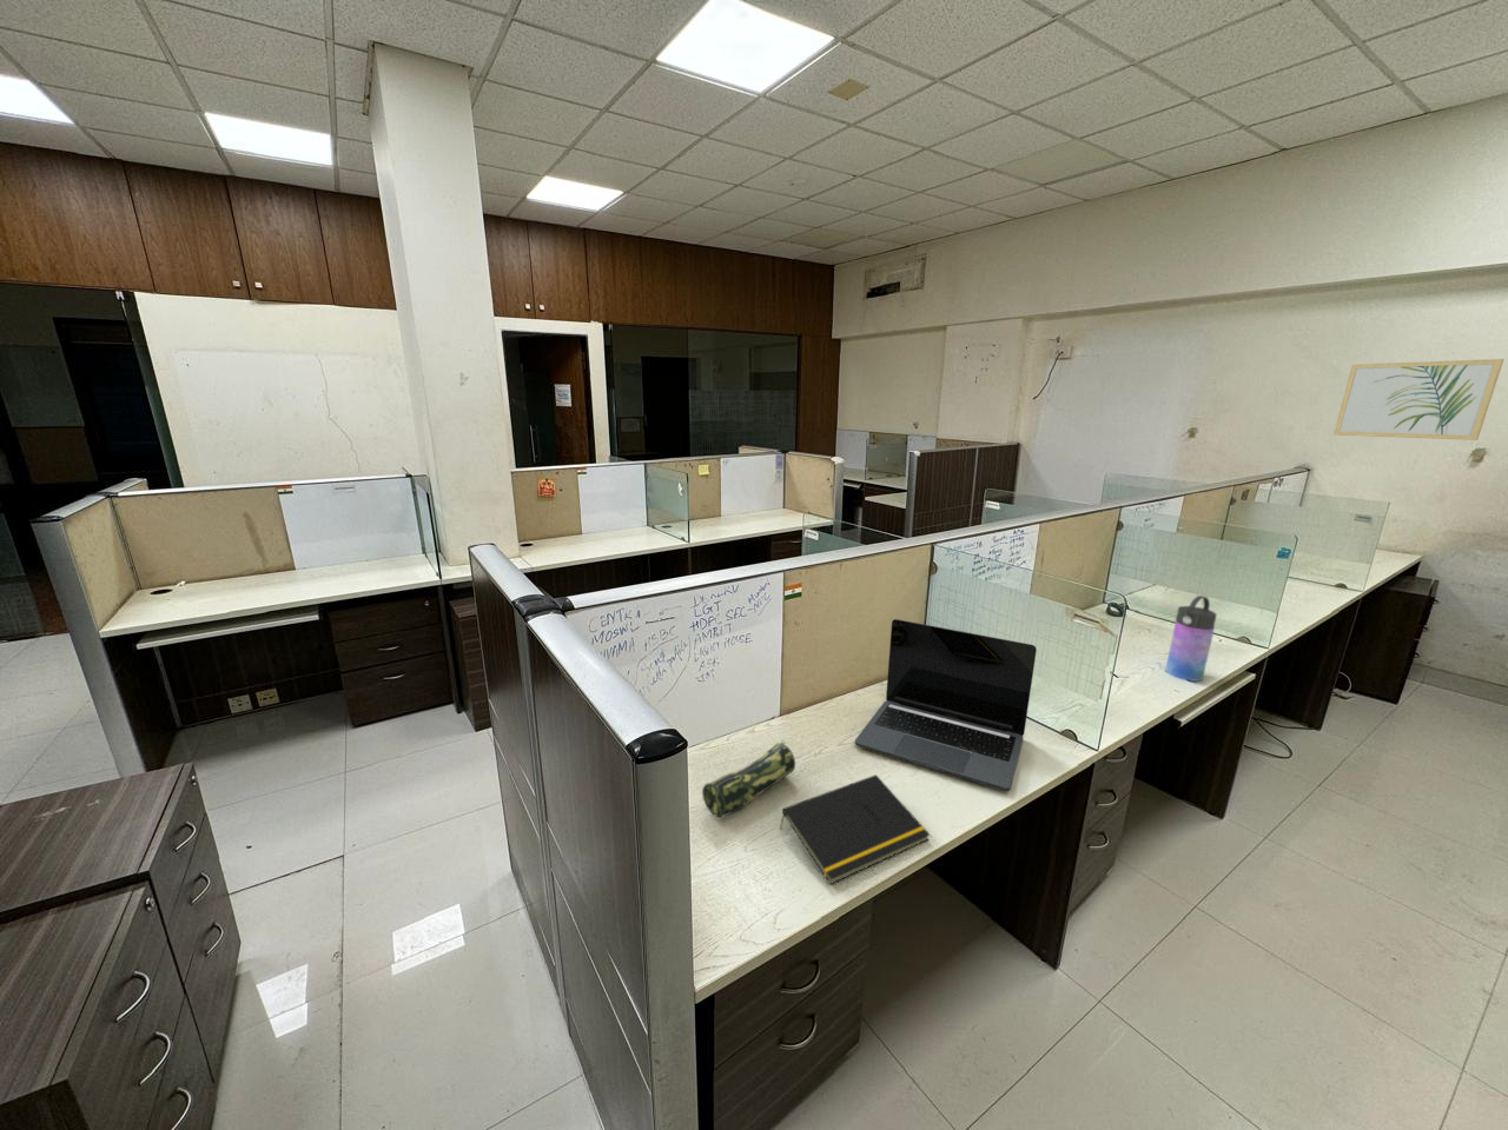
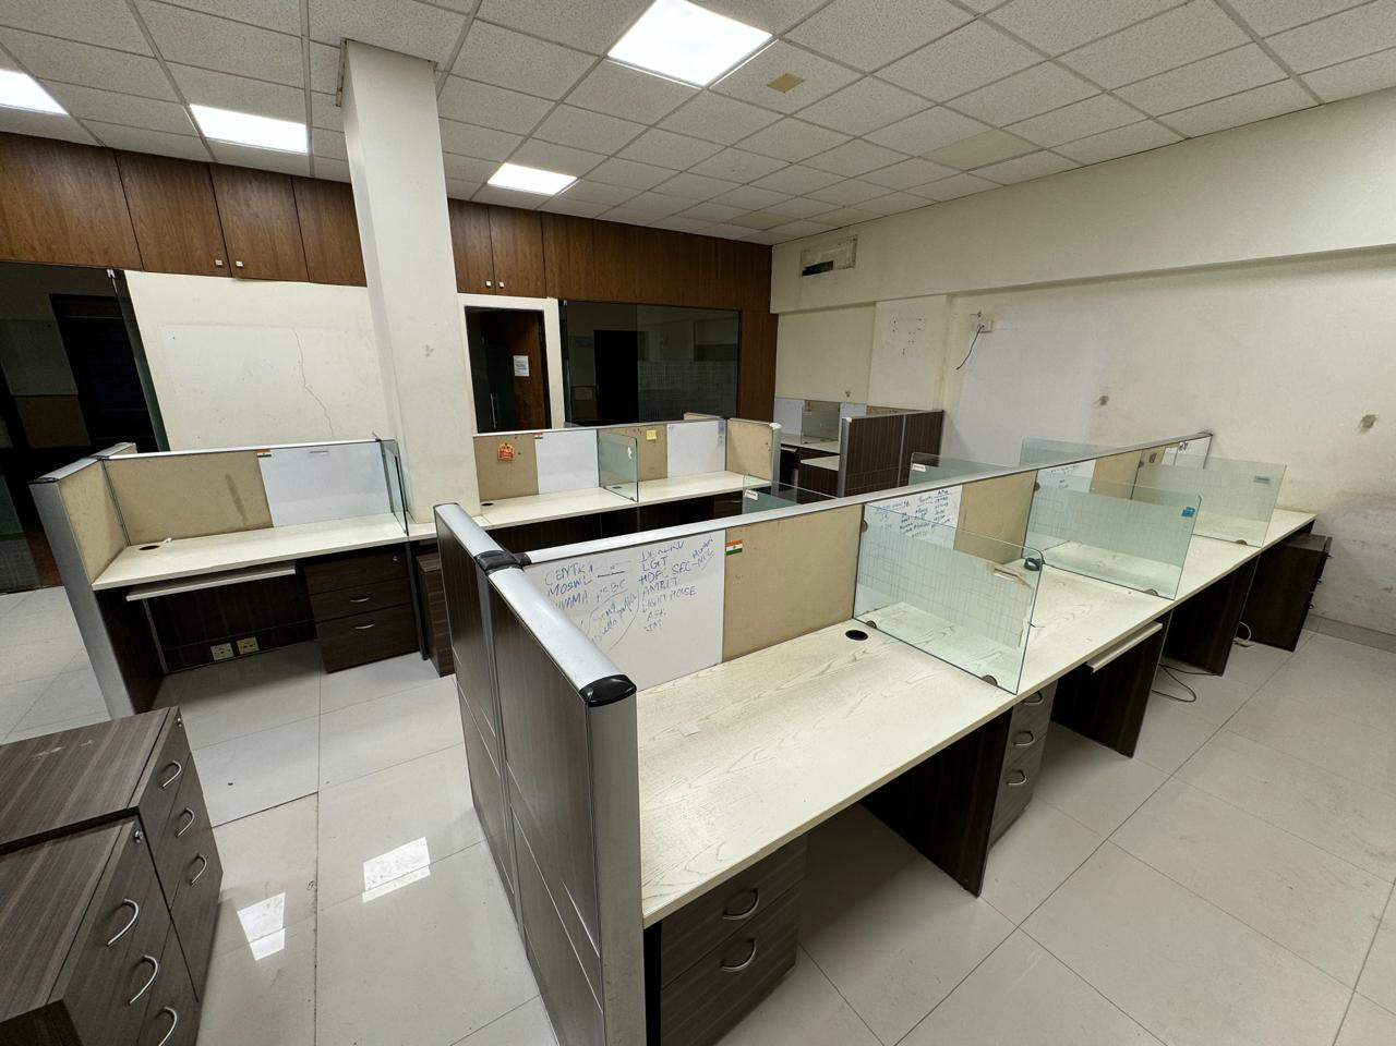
- pencil case [701,739,797,818]
- wall art [1332,357,1504,442]
- water bottle [1164,595,1218,683]
- laptop [854,618,1038,792]
- notepad [779,774,932,885]
